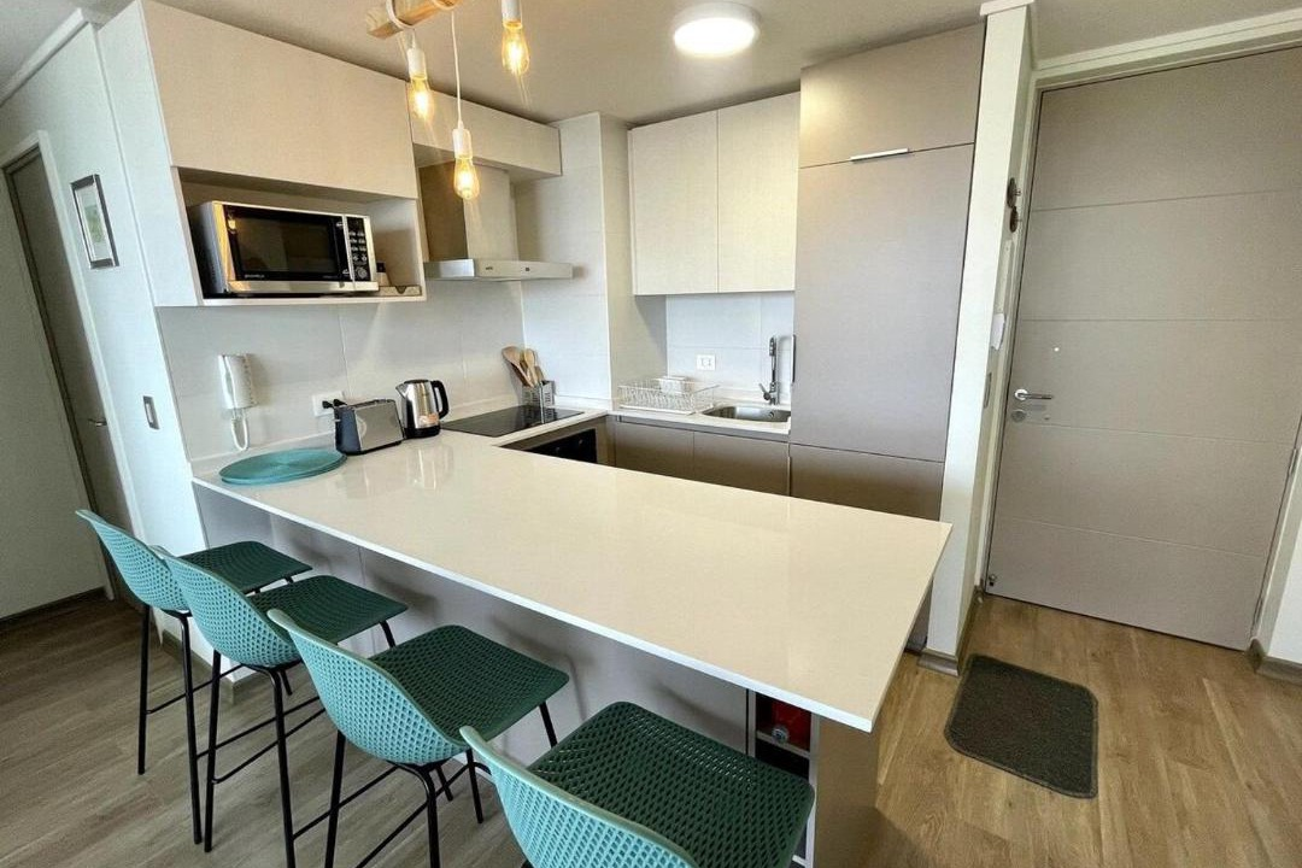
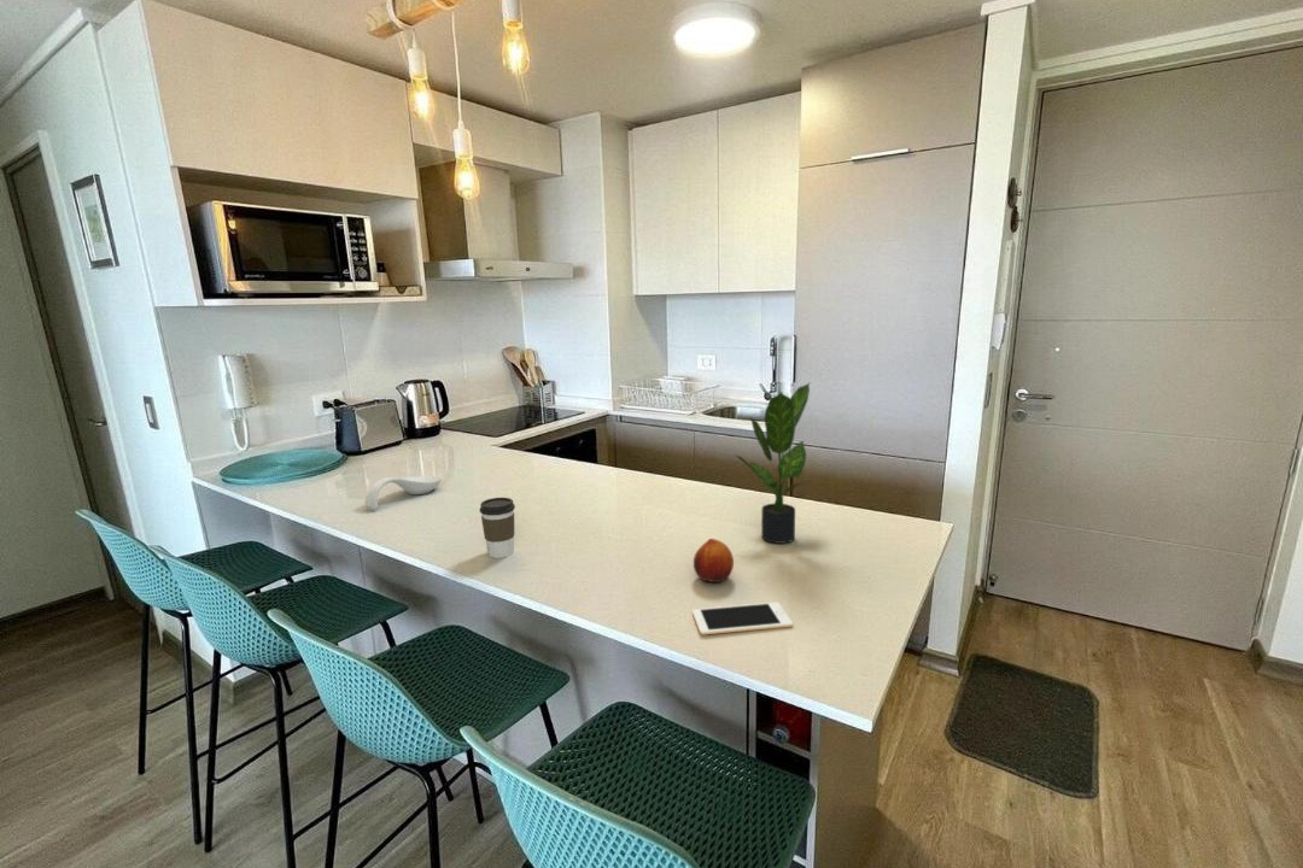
+ spoon rest [364,475,443,510]
+ coffee cup [479,497,516,559]
+ fruit [693,538,735,583]
+ potted plant [735,382,814,545]
+ cell phone [691,602,794,637]
